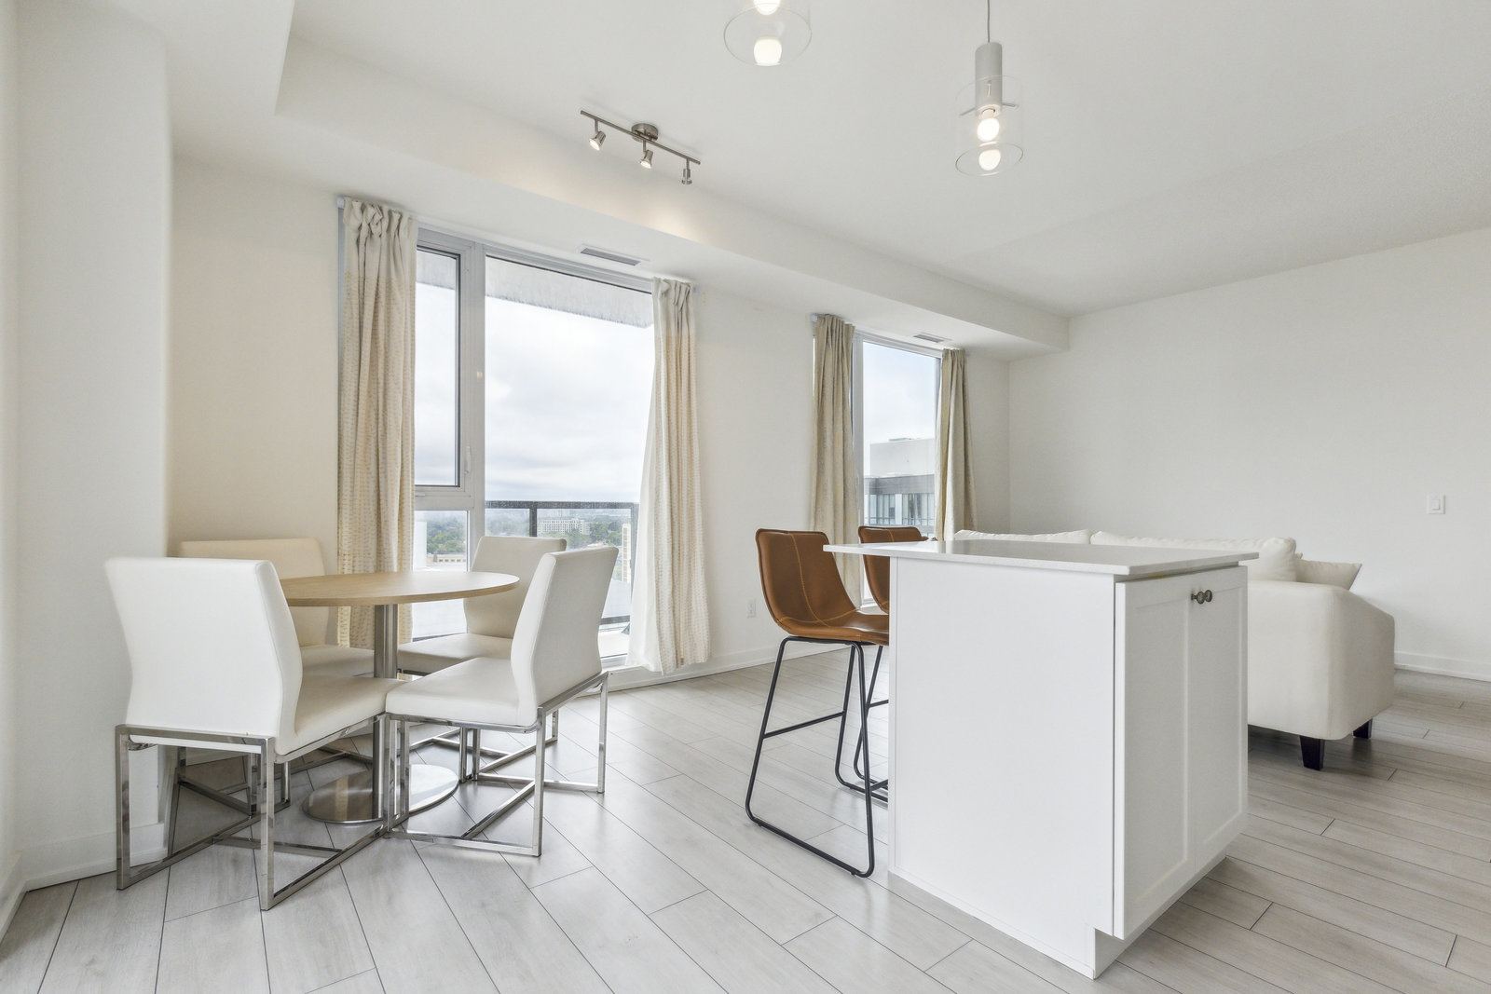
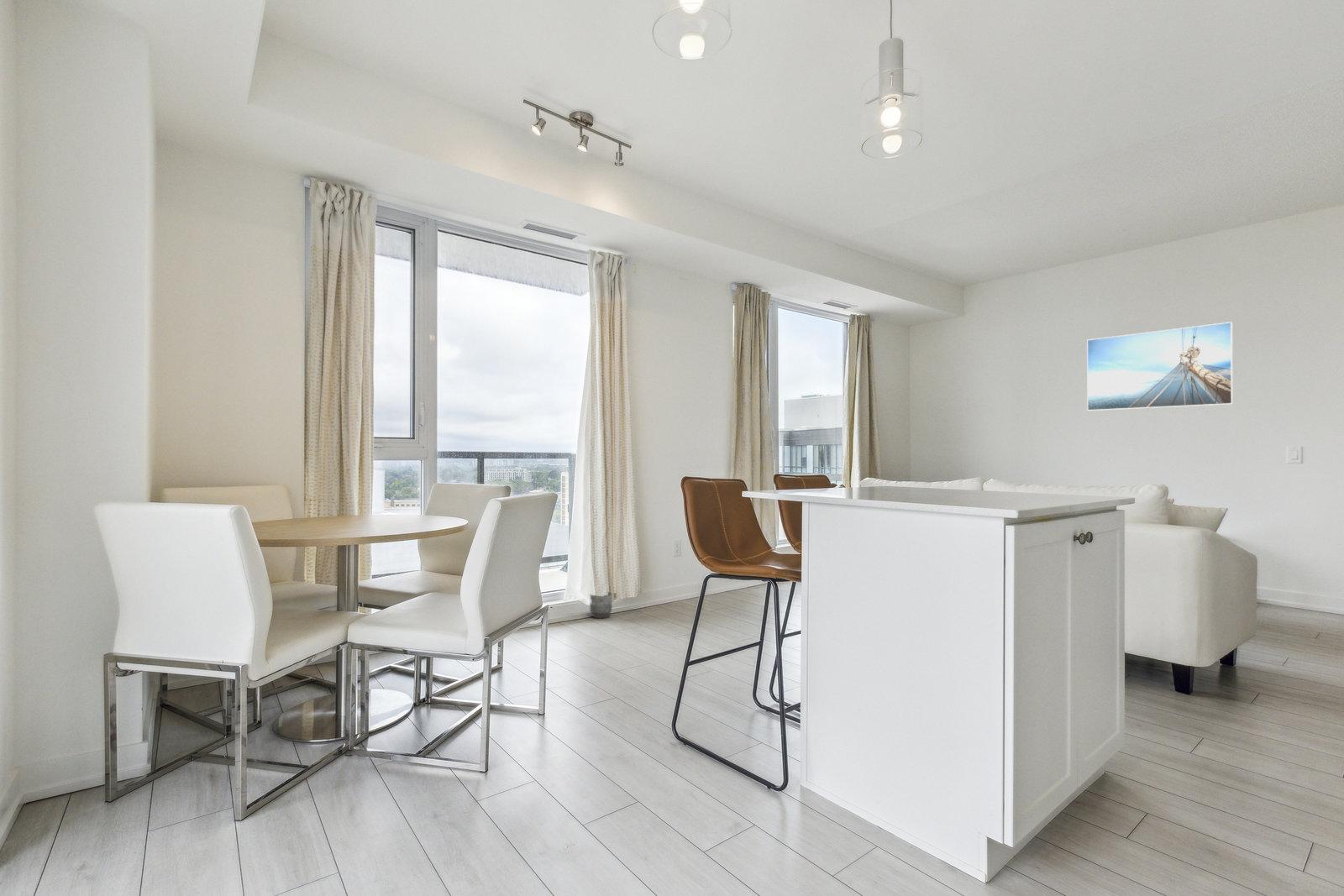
+ planter [589,591,613,620]
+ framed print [1086,321,1234,411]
